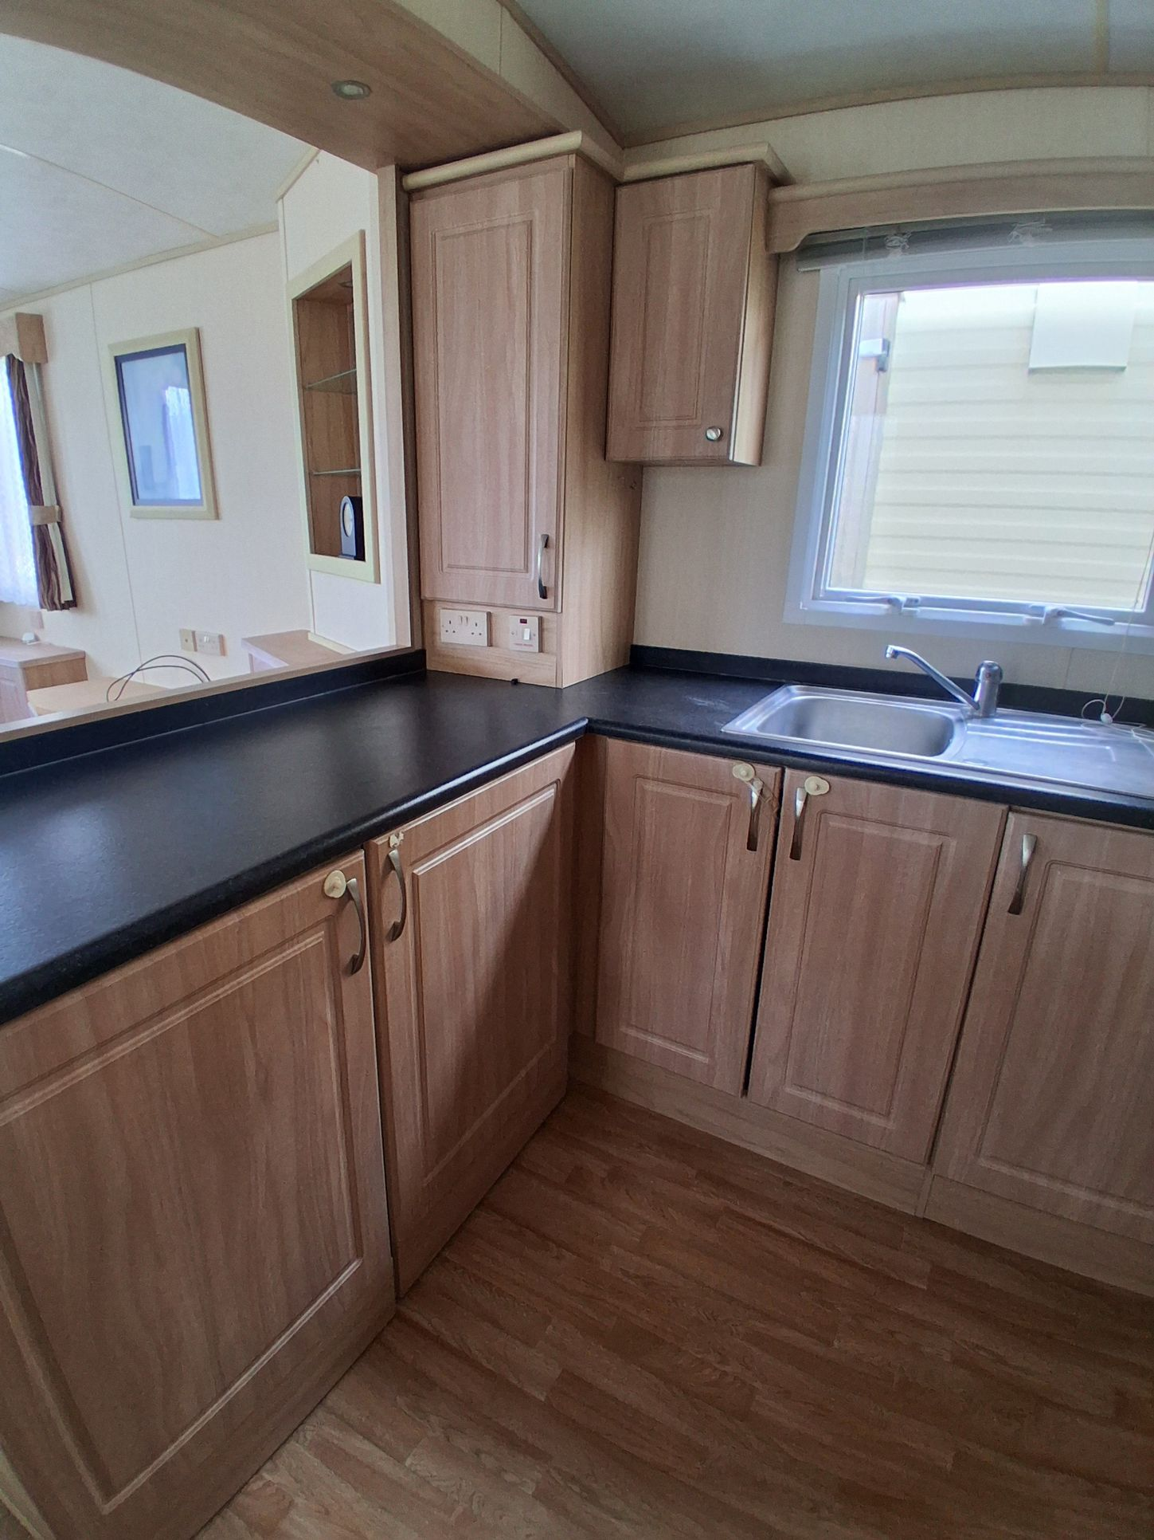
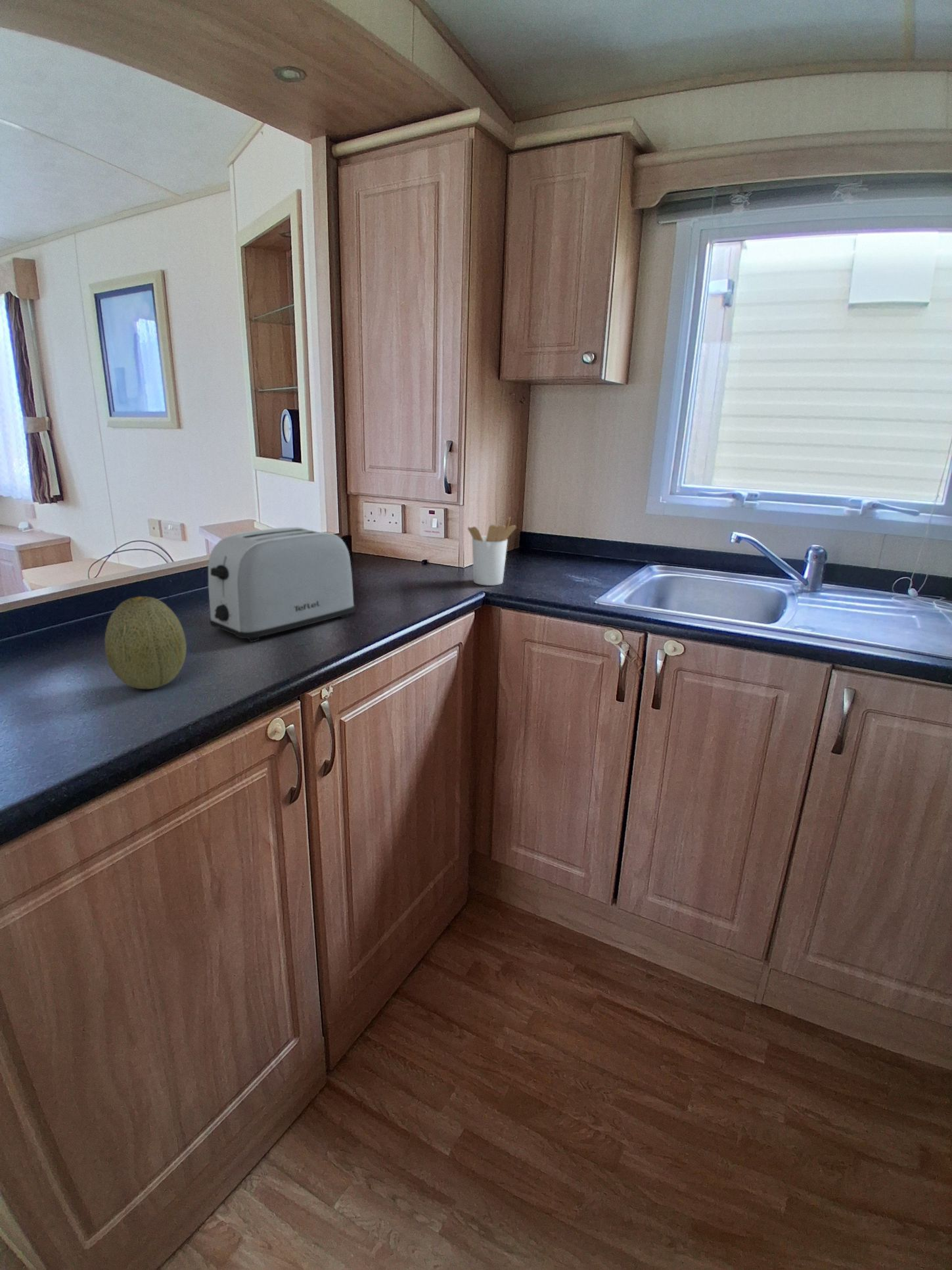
+ toaster [208,527,356,643]
+ utensil holder [467,516,517,586]
+ fruit [104,596,187,690]
